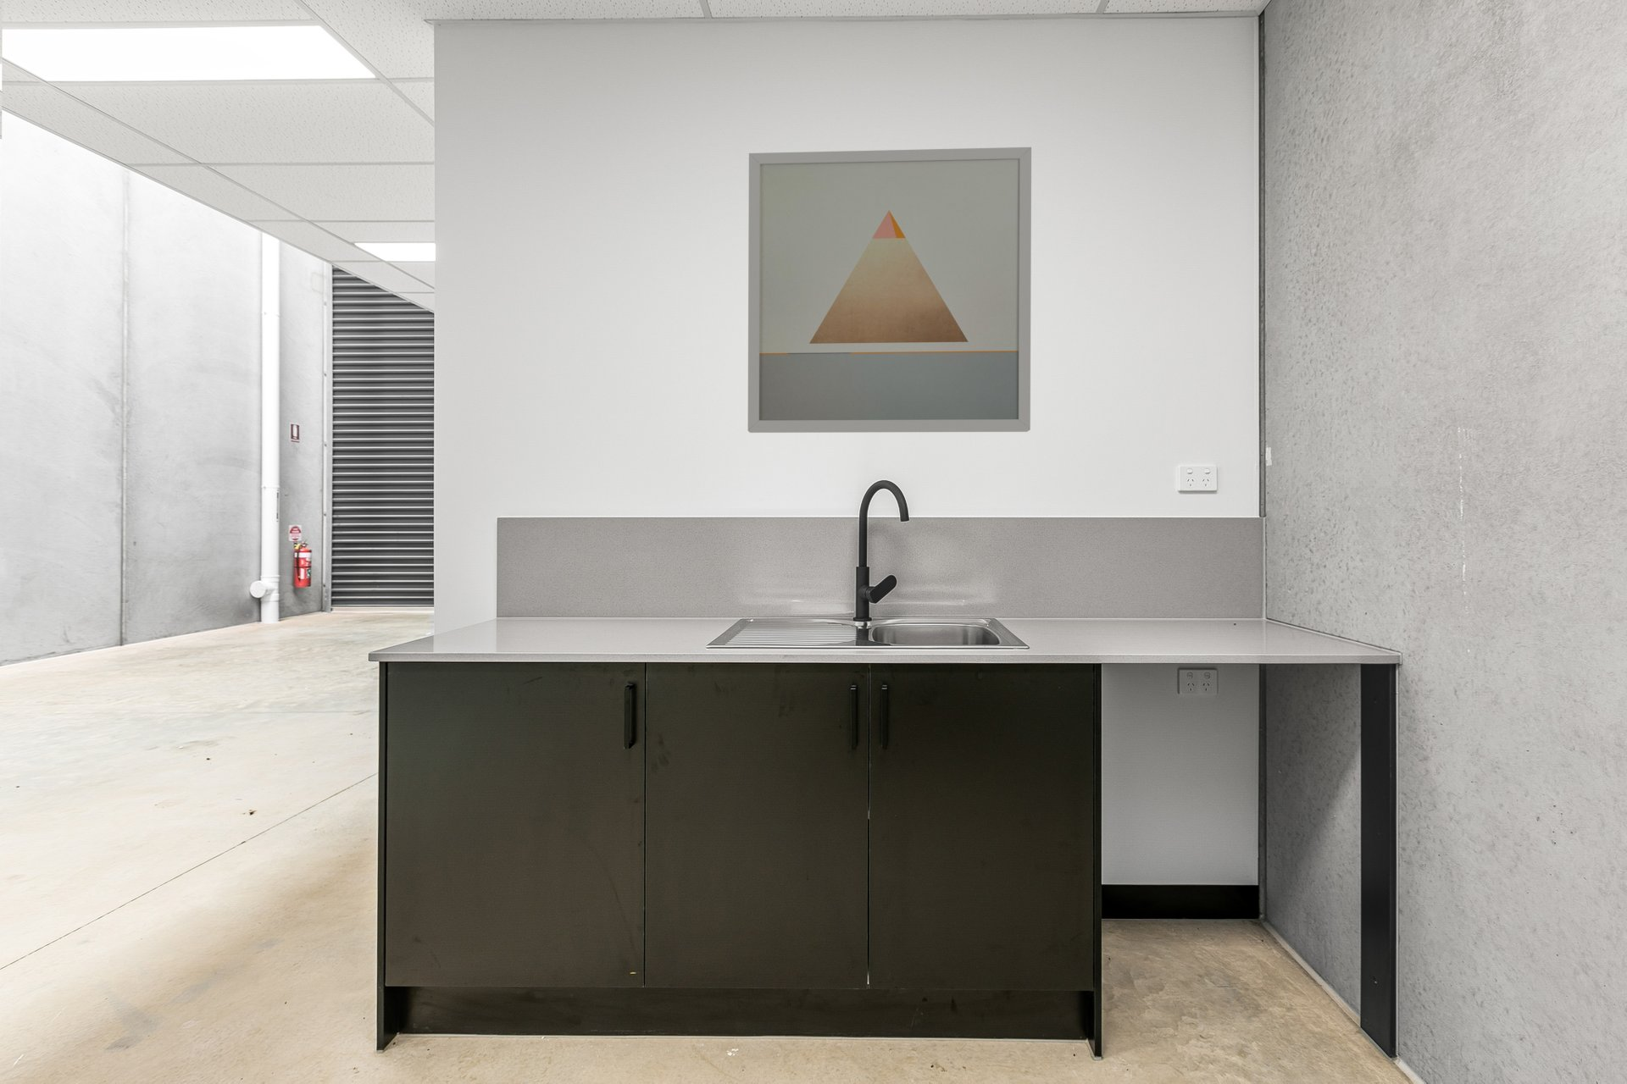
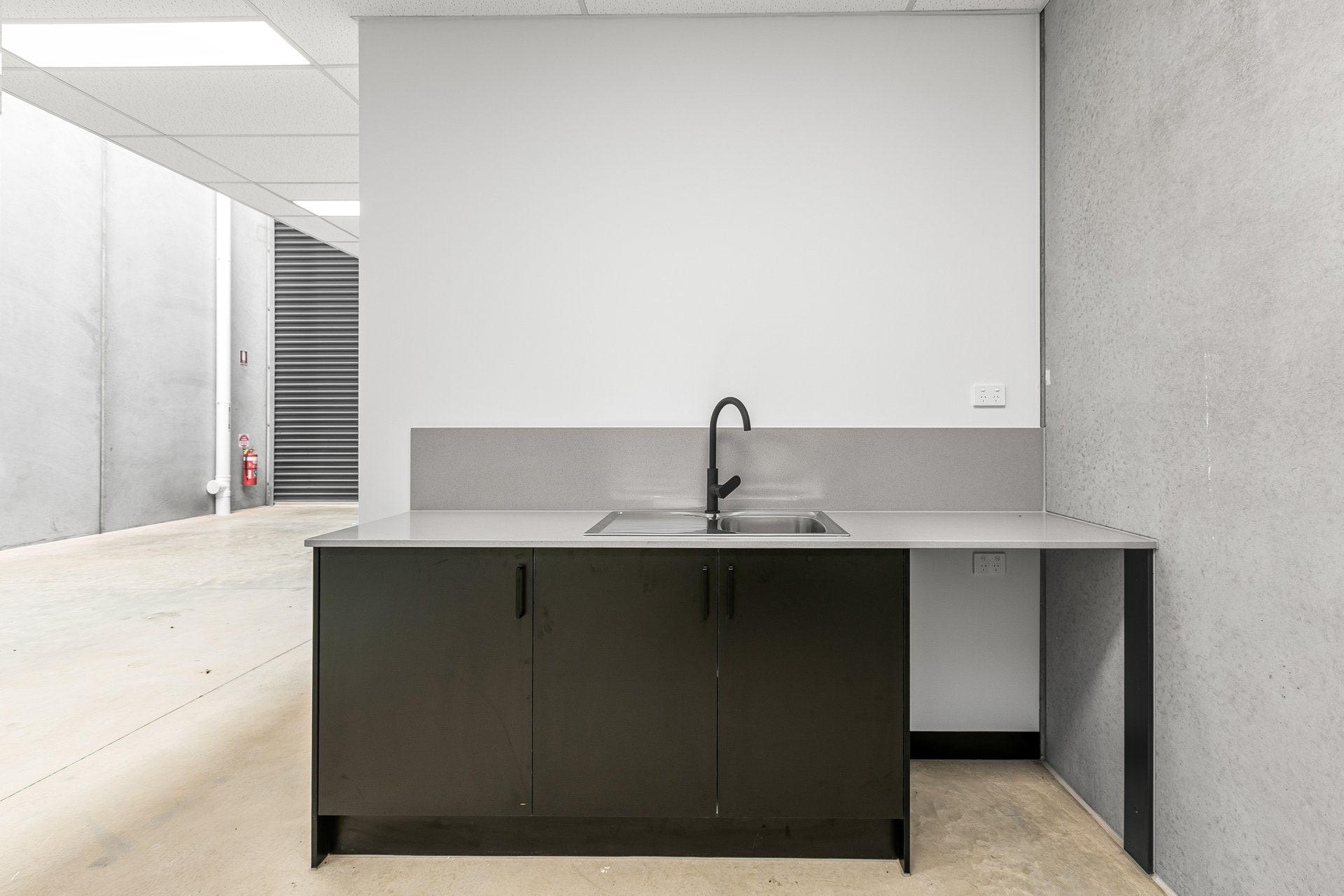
- wall art [747,146,1033,433]
